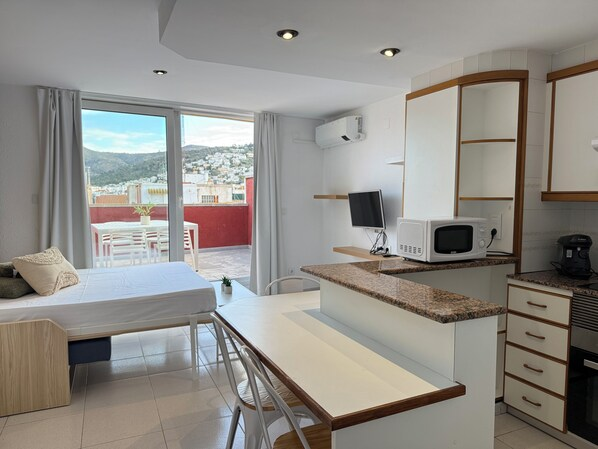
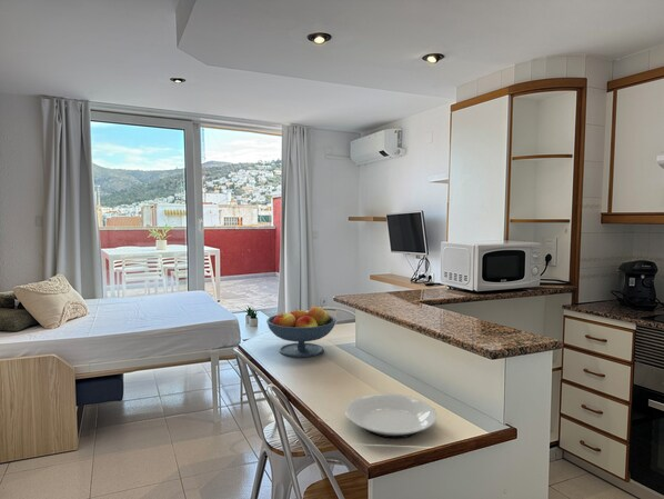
+ plate [344,392,437,440]
+ fruit bowl [265,305,338,359]
